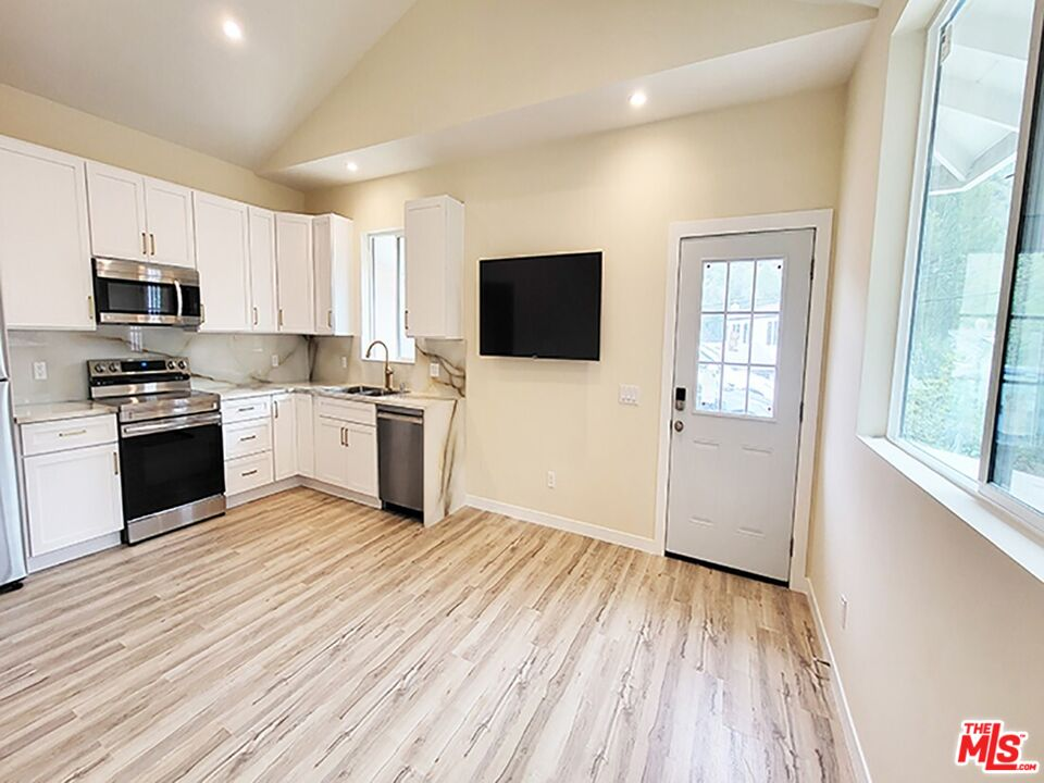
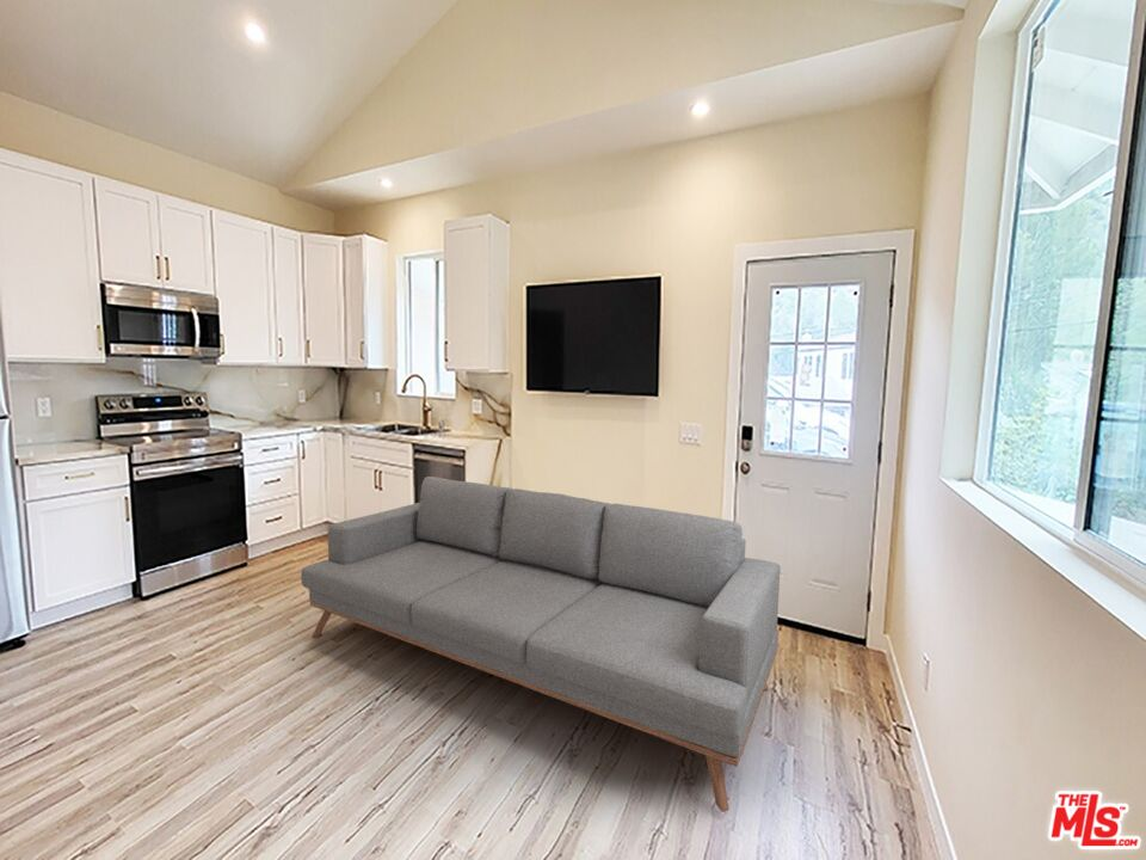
+ sofa [300,475,782,813]
